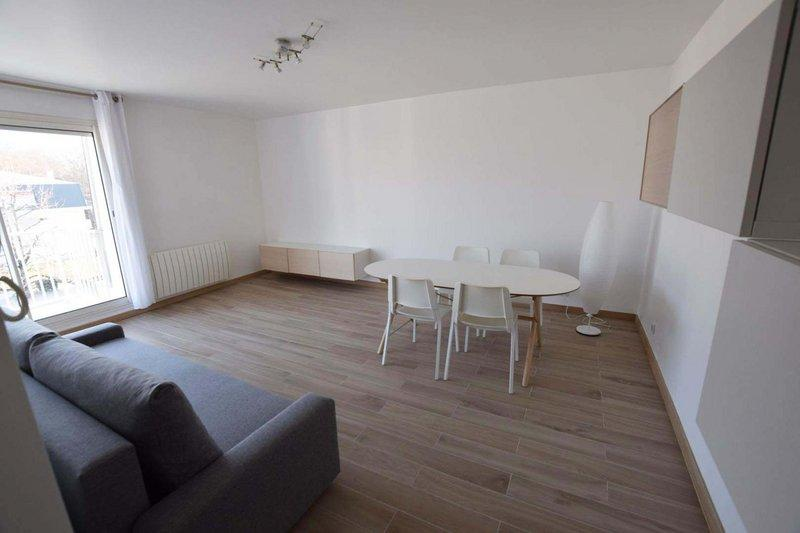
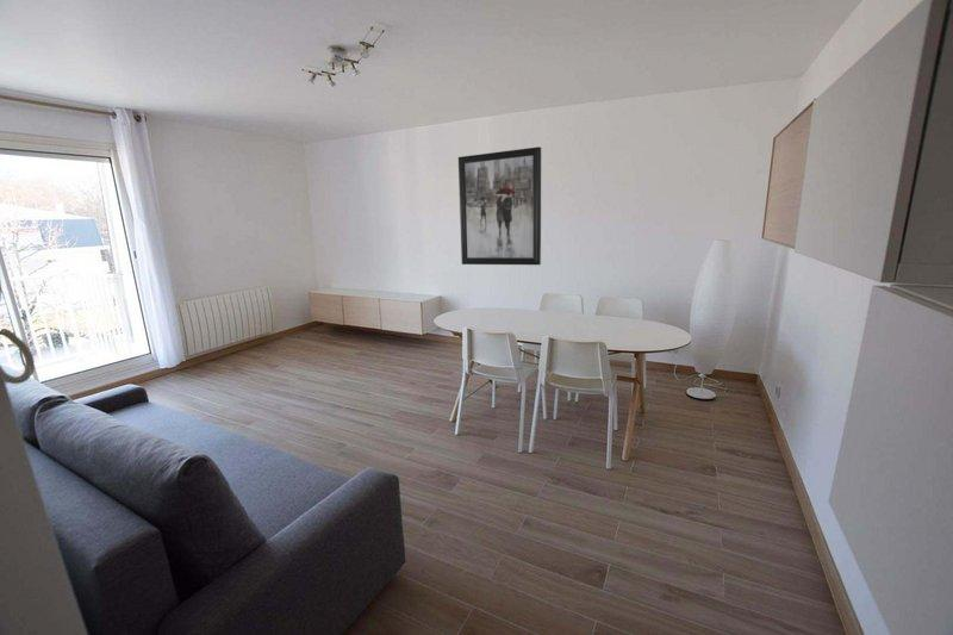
+ wall art [457,145,542,266]
